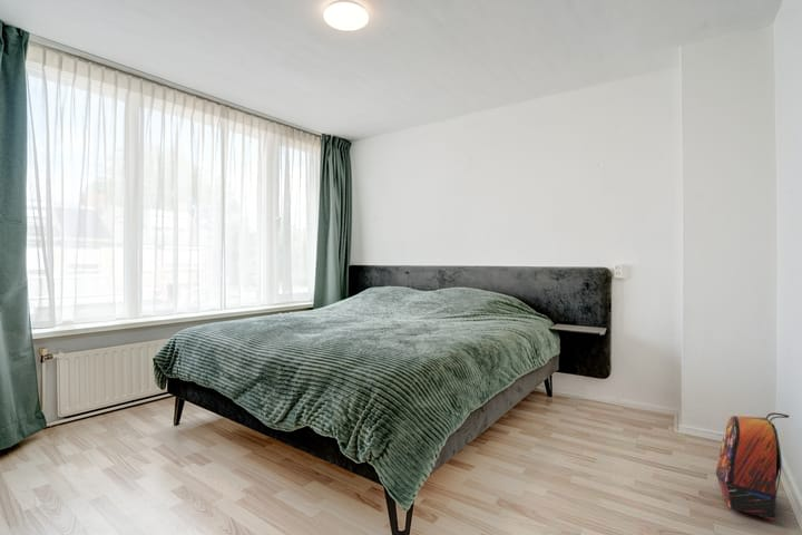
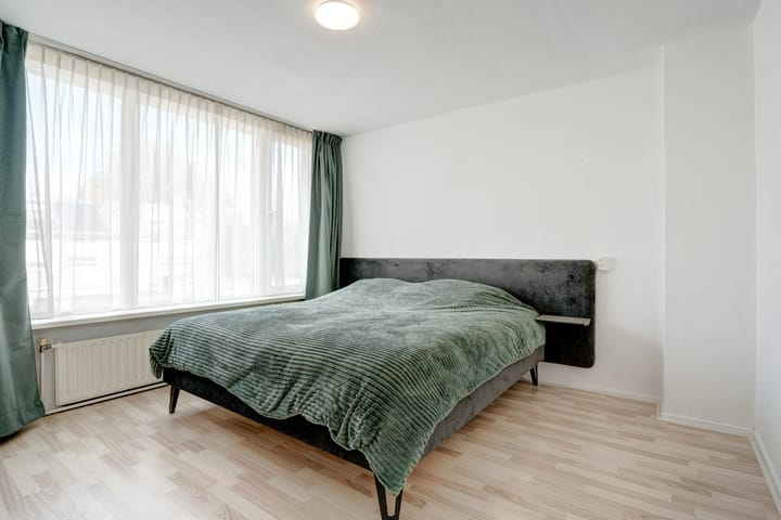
- backpack [715,412,790,521]
